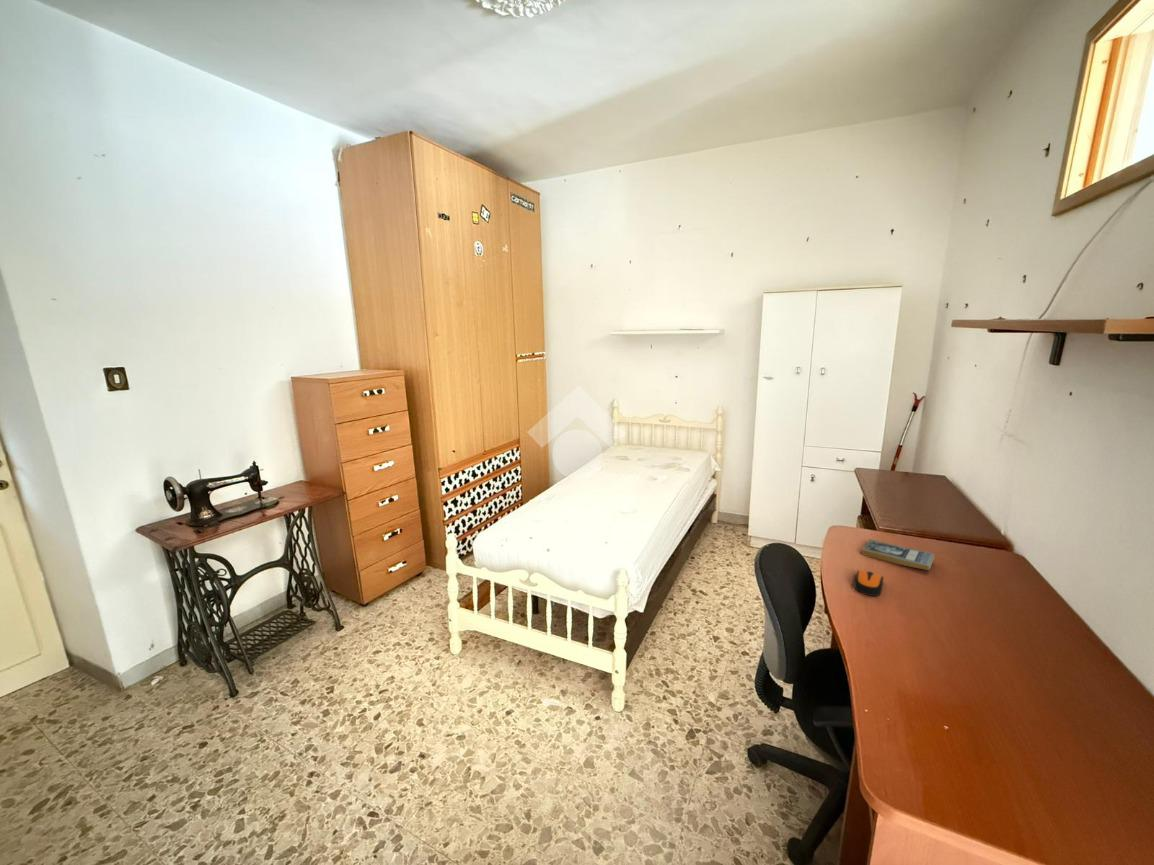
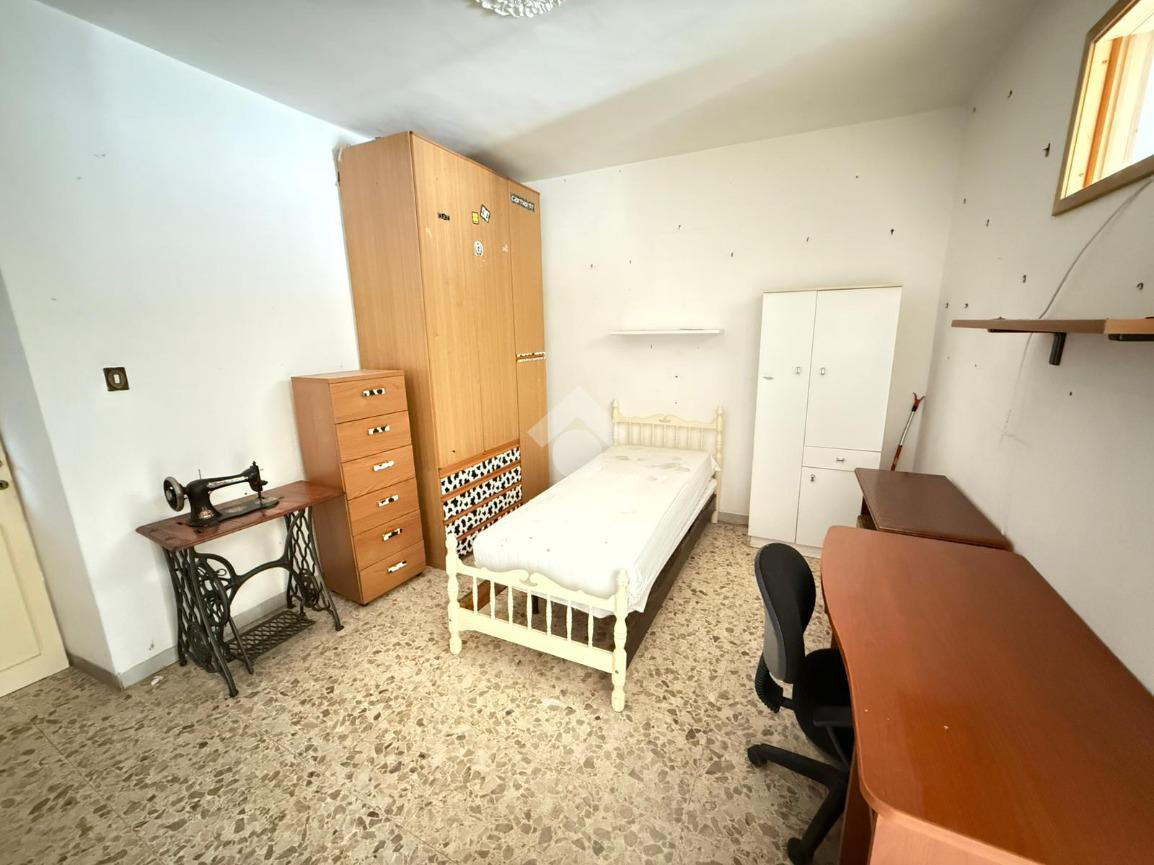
- computer mouse [853,569,885,597]
- book [860,538,935,571]
